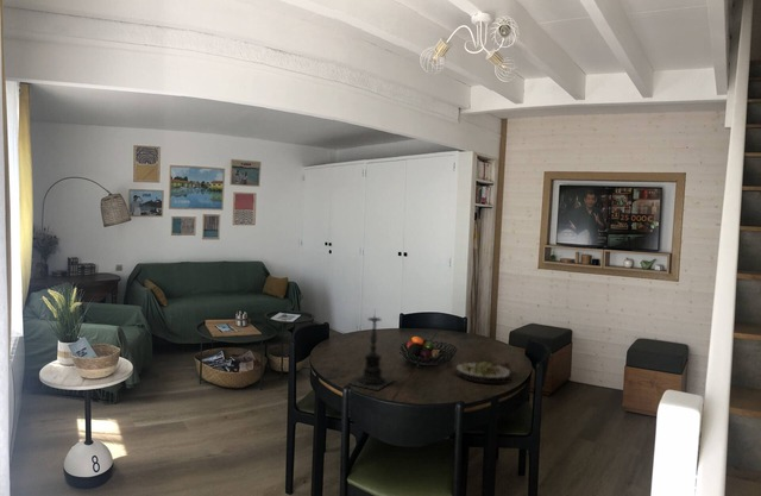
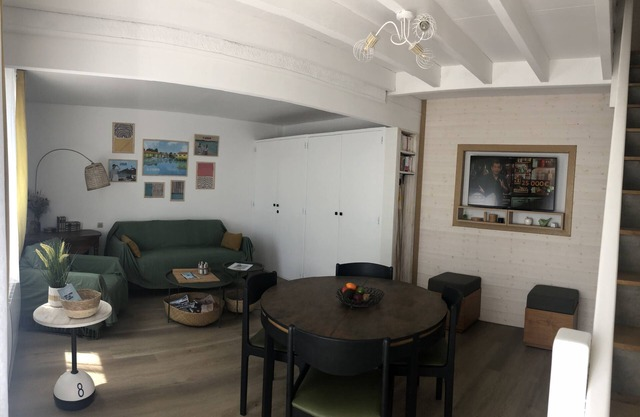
- candle holder [347,307,396,391]
- salad plate [453,358,512,384]
